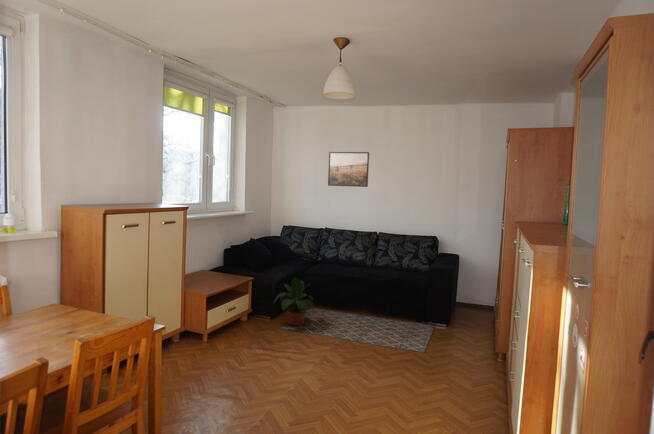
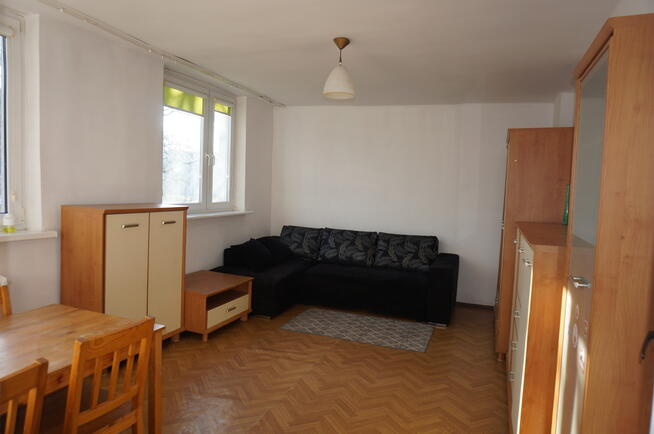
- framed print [327,151,370,188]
- potted plant [272,276,315,326]
